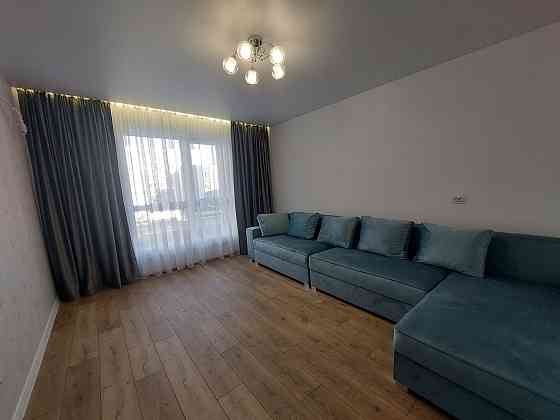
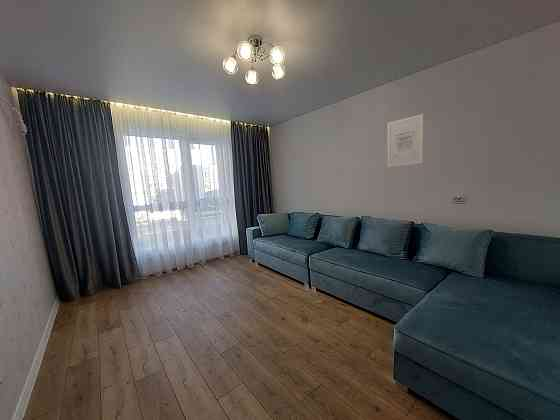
+ wall art [386,113,424,168]
